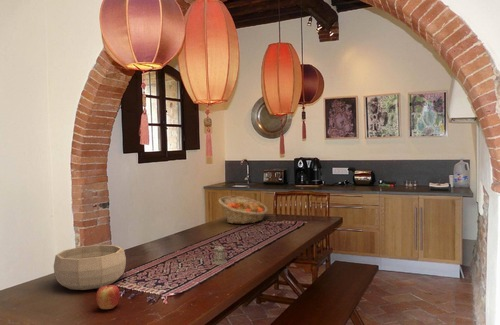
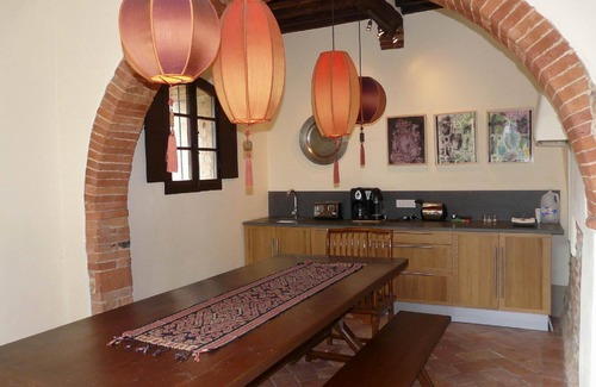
- decorative bowl [53,244,127,291]
- fruit basket [218,195,269,225]
- apple [95,284,121,310]
- pepper shaker [212,245,233,266]
